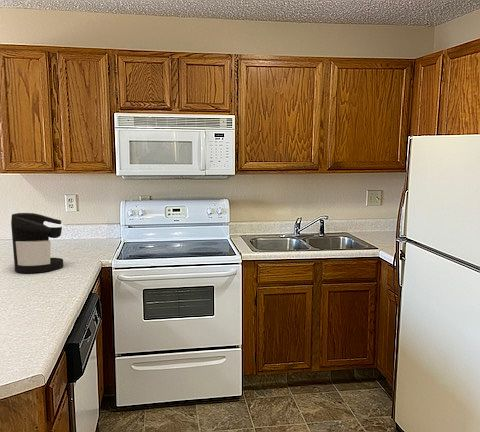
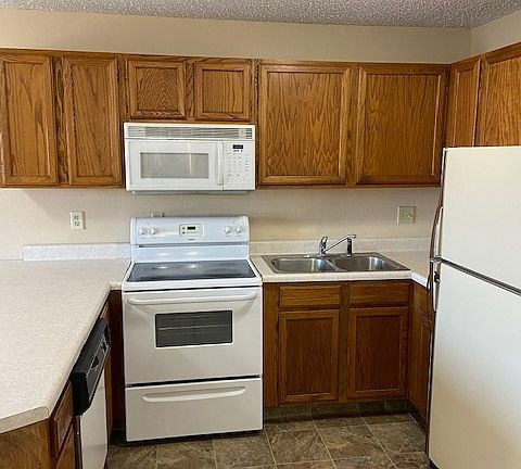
- coffee maker [10,212,66,274]
